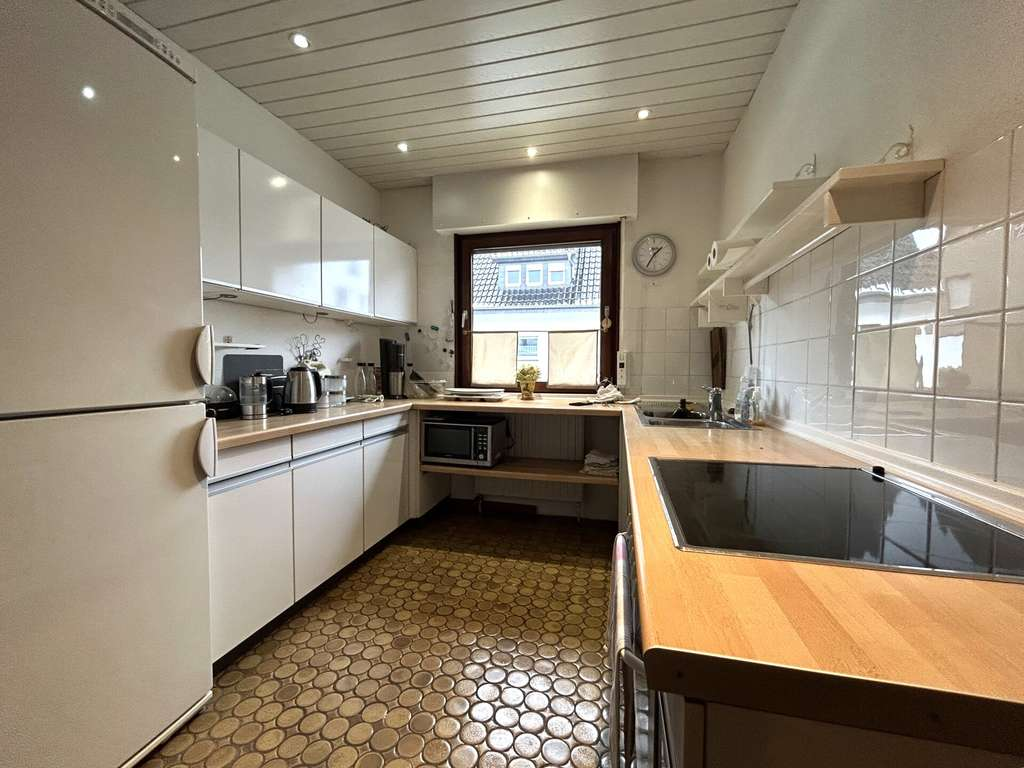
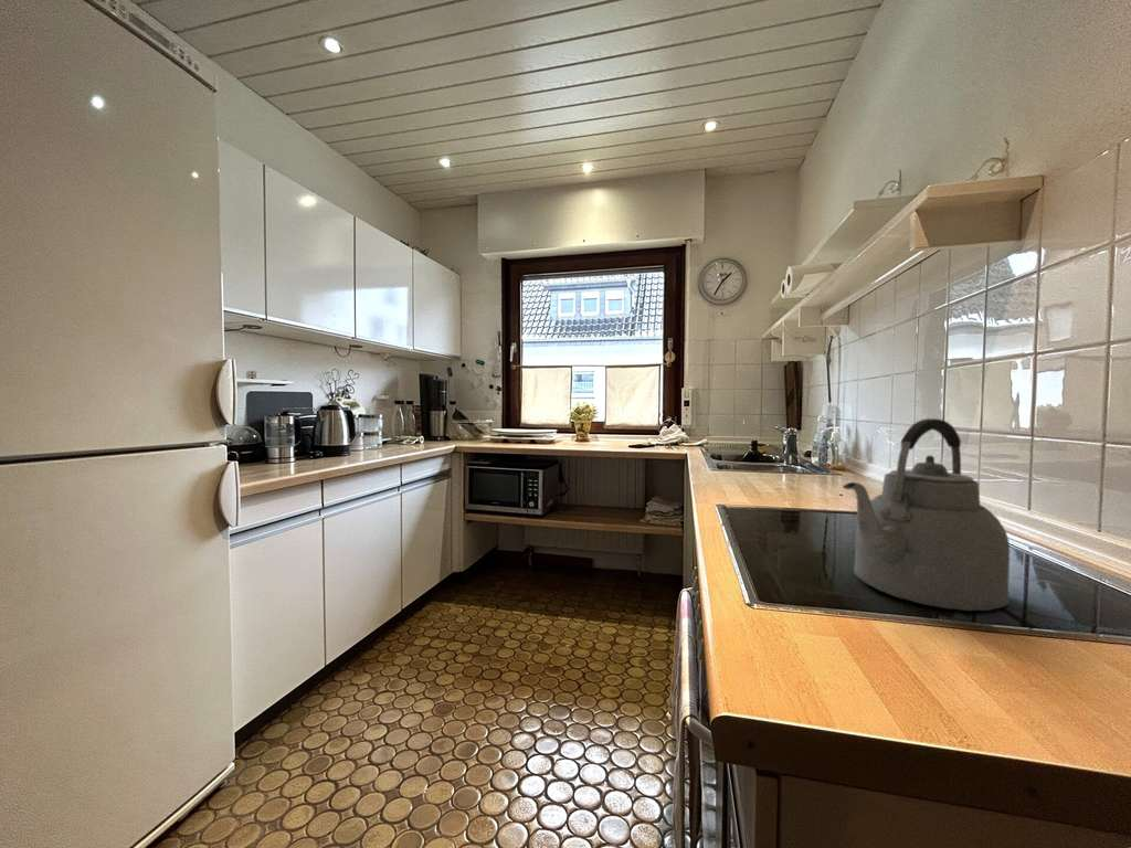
+ kettle [842,417,1011,612]
